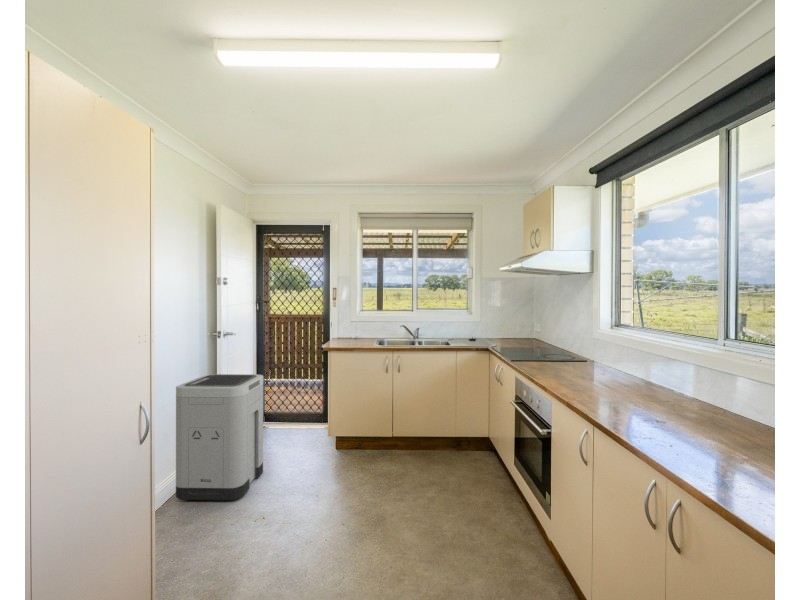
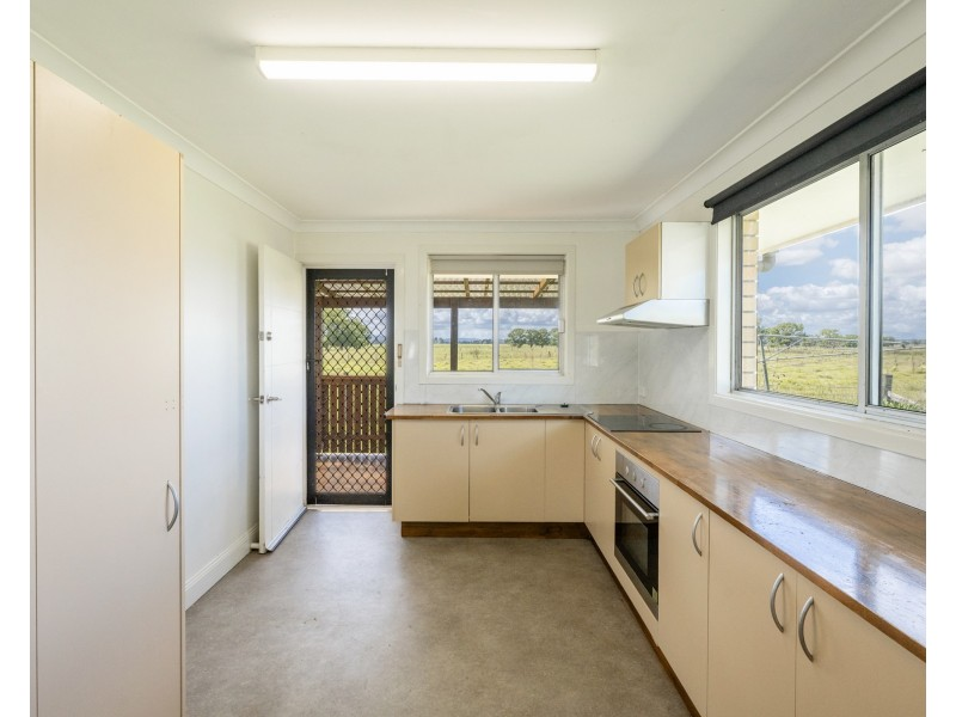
- trash can [175,373,264,501]
